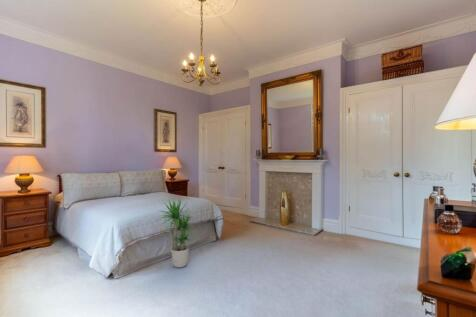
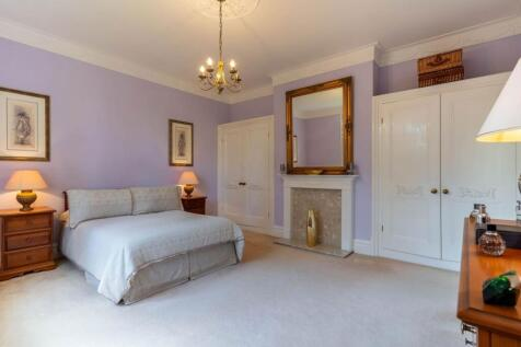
- potted plant [157,197,200,268]
